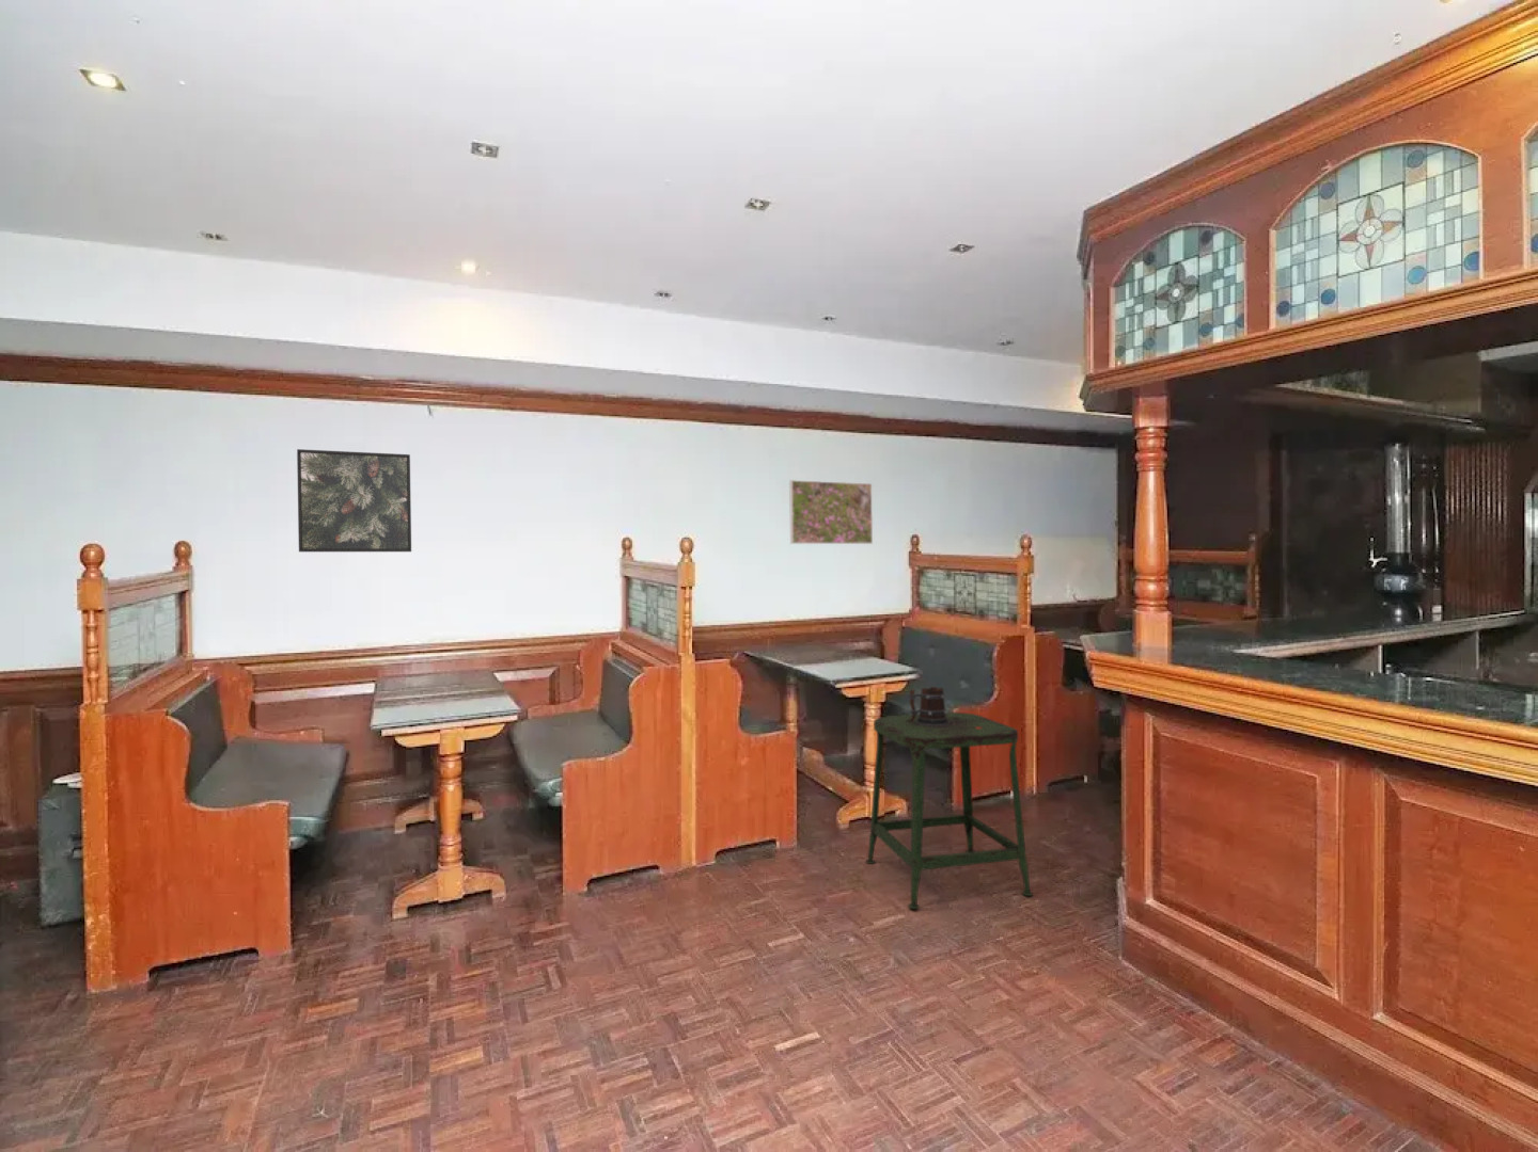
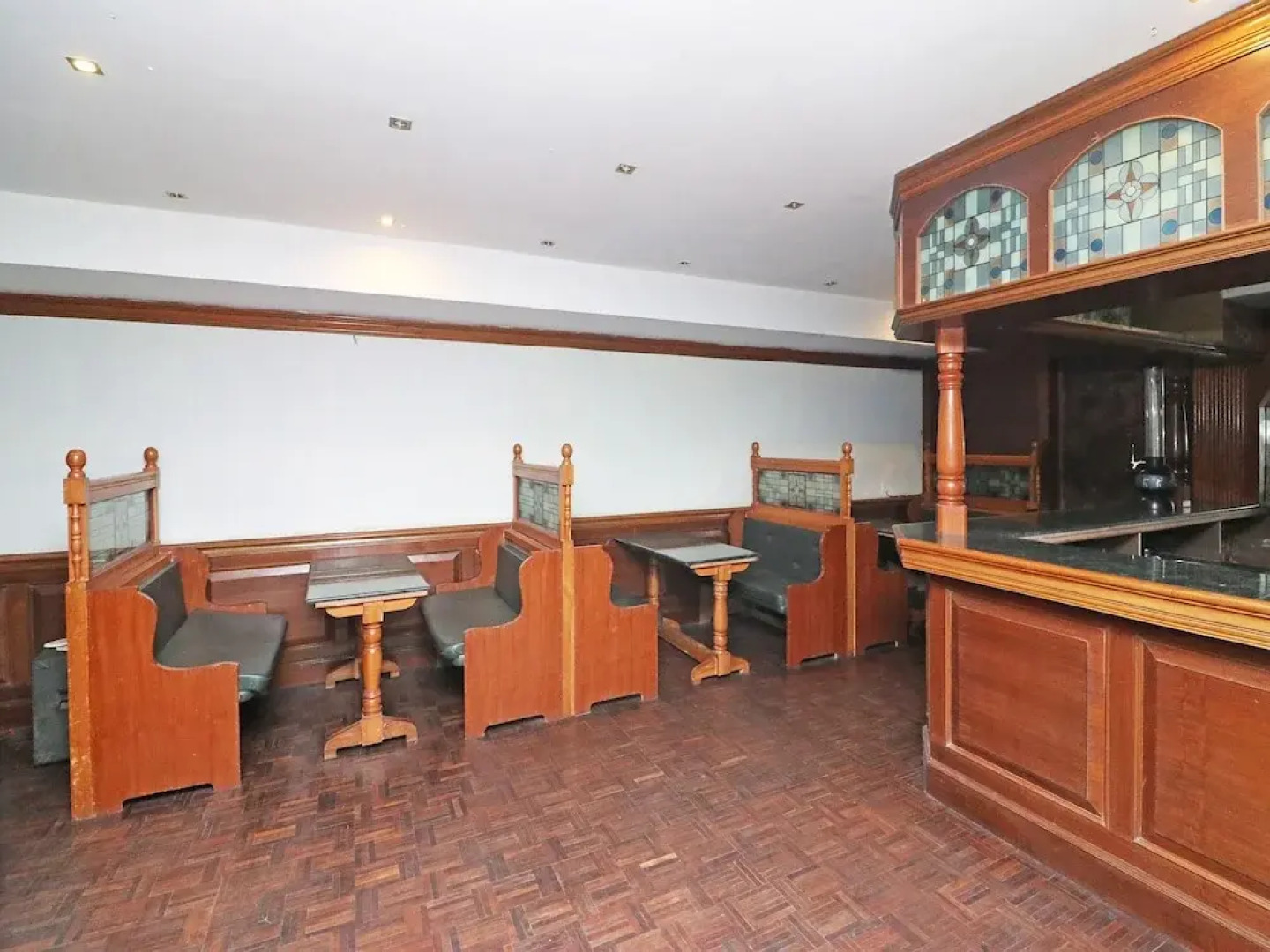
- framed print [788,479,873,545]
- beer mug [907,686,949,725]
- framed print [295,448,412,553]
- stool [865,712,1034,910]
